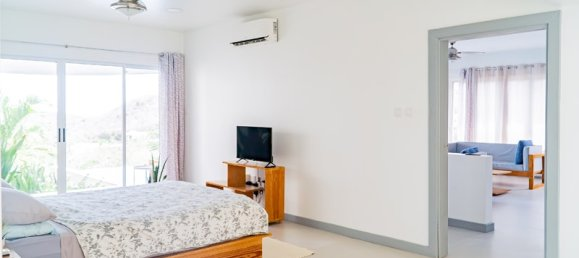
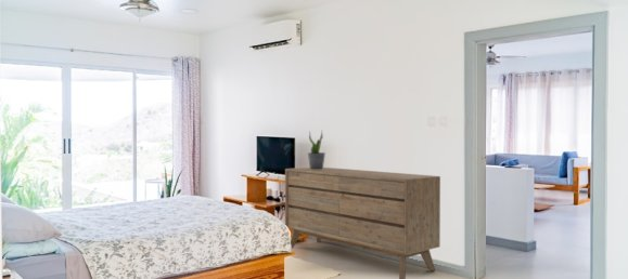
+ potted plant [307,130,326,170]
+ dresser [284,167,441,279]
